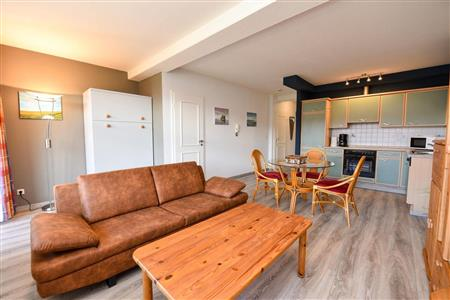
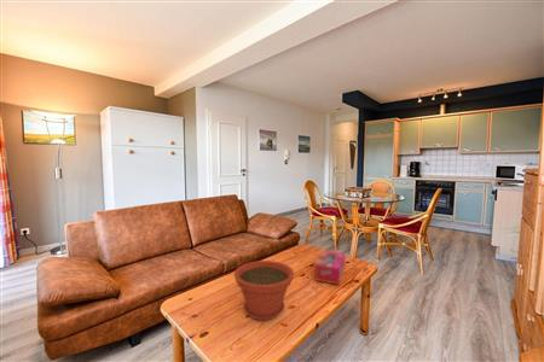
+ plant pot [233,259,295,322]
+ tissue box [313,249,347,286]
